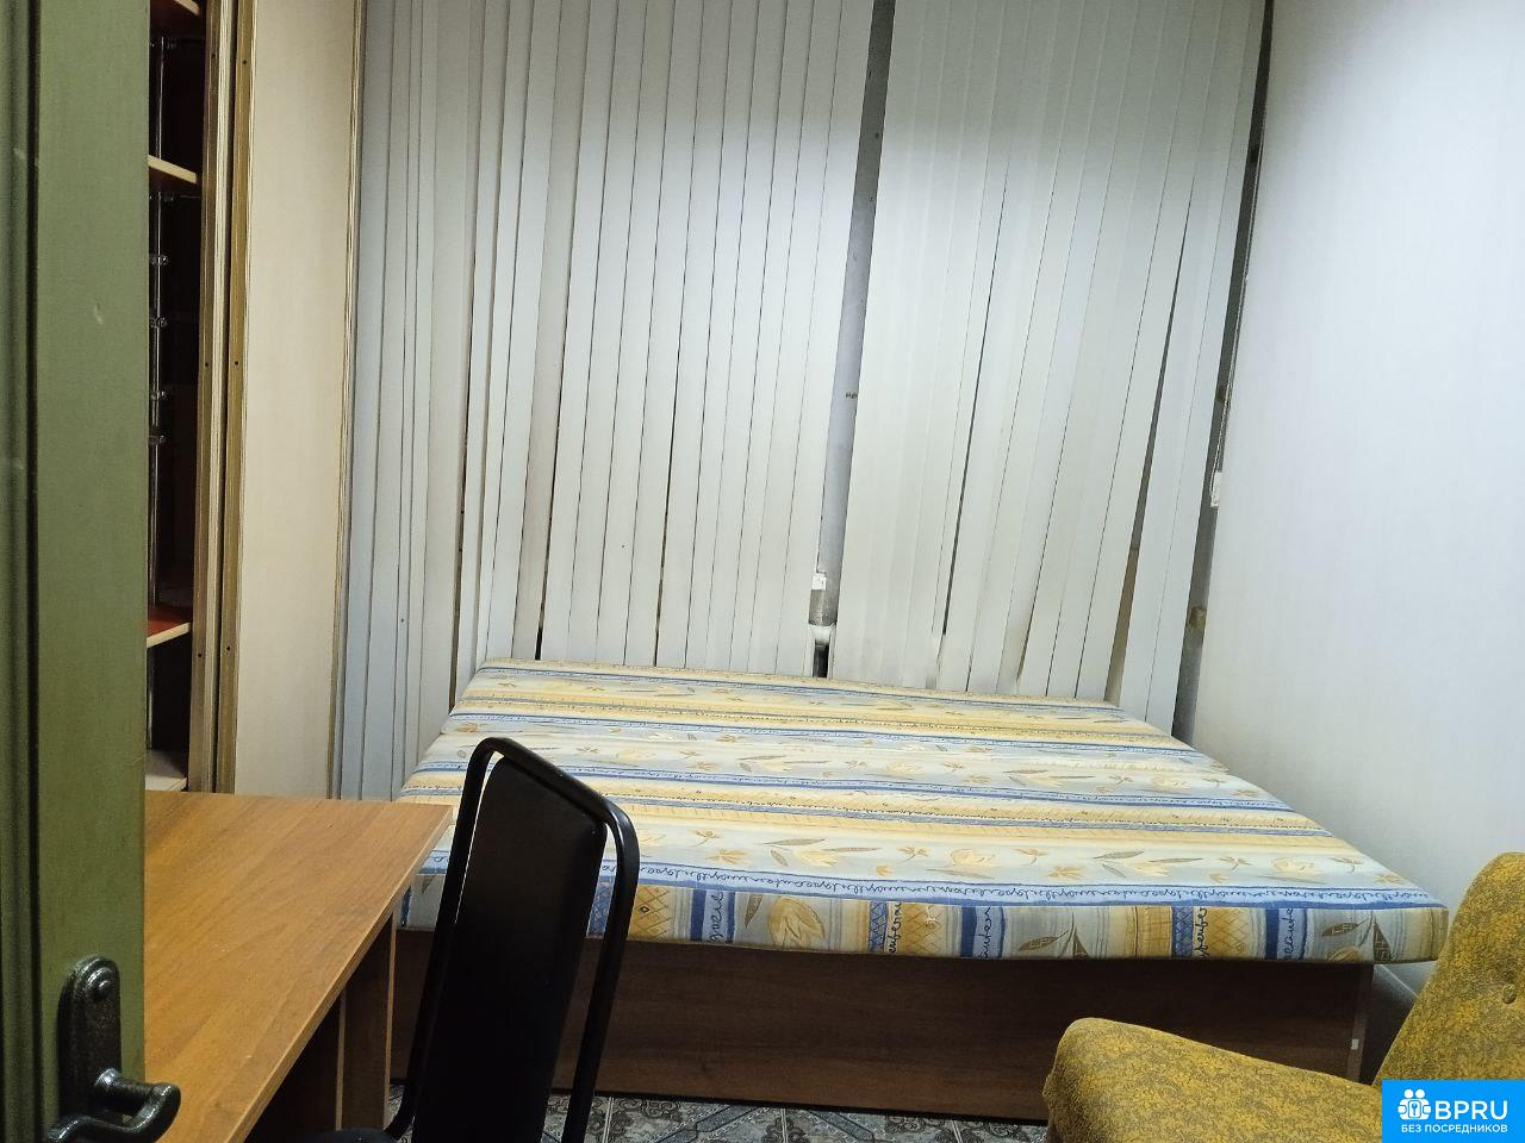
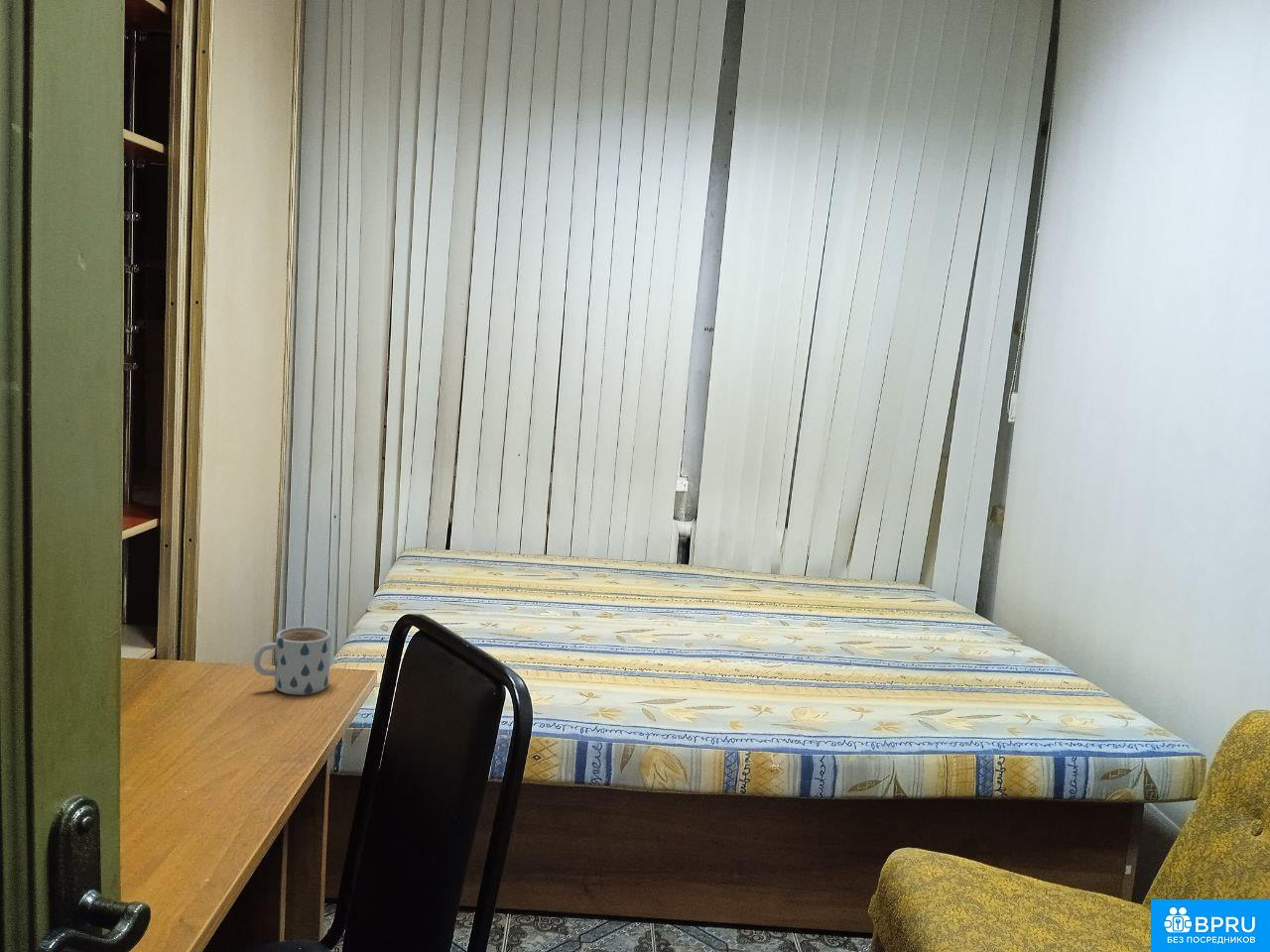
+ mug [253,626,332,696]
